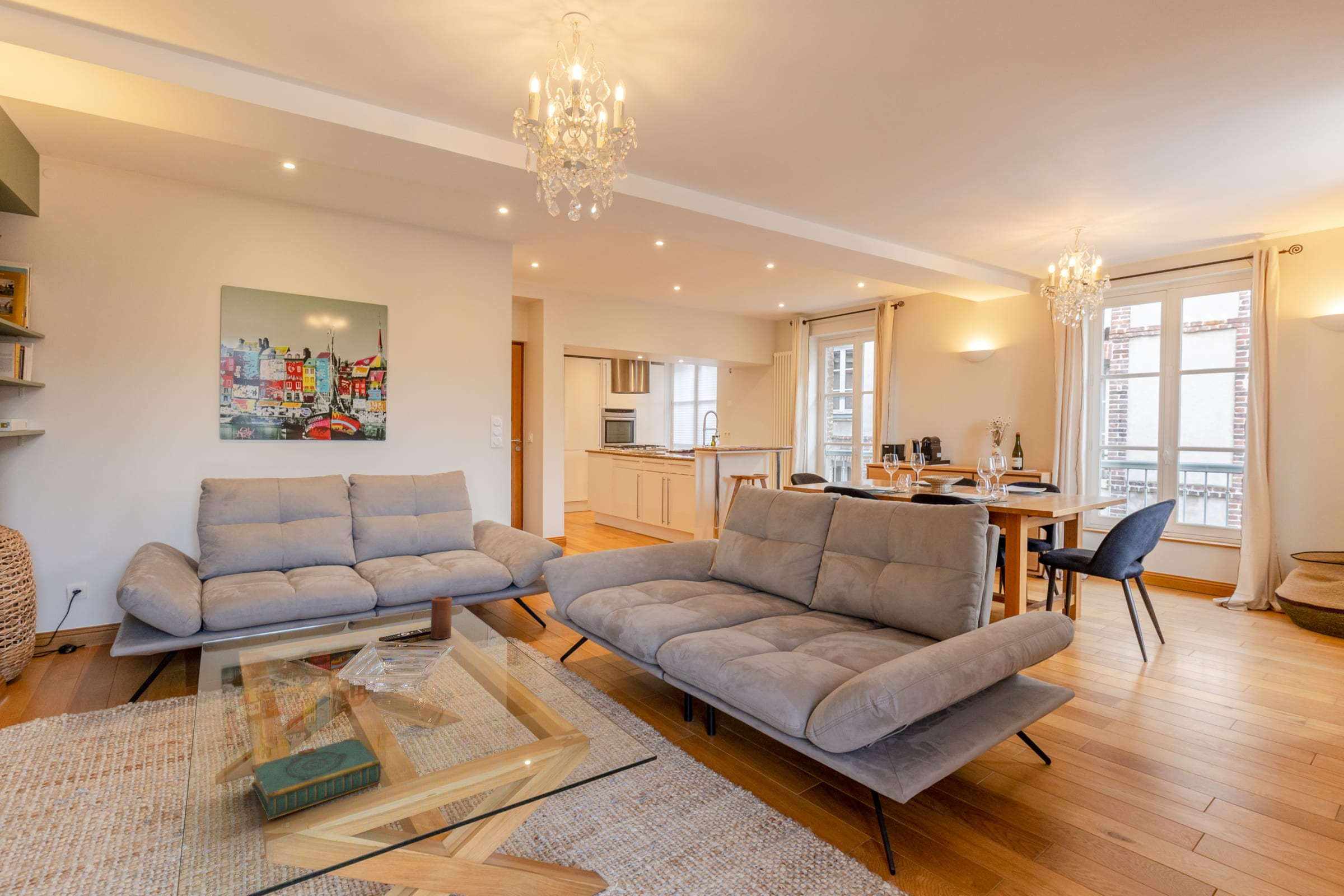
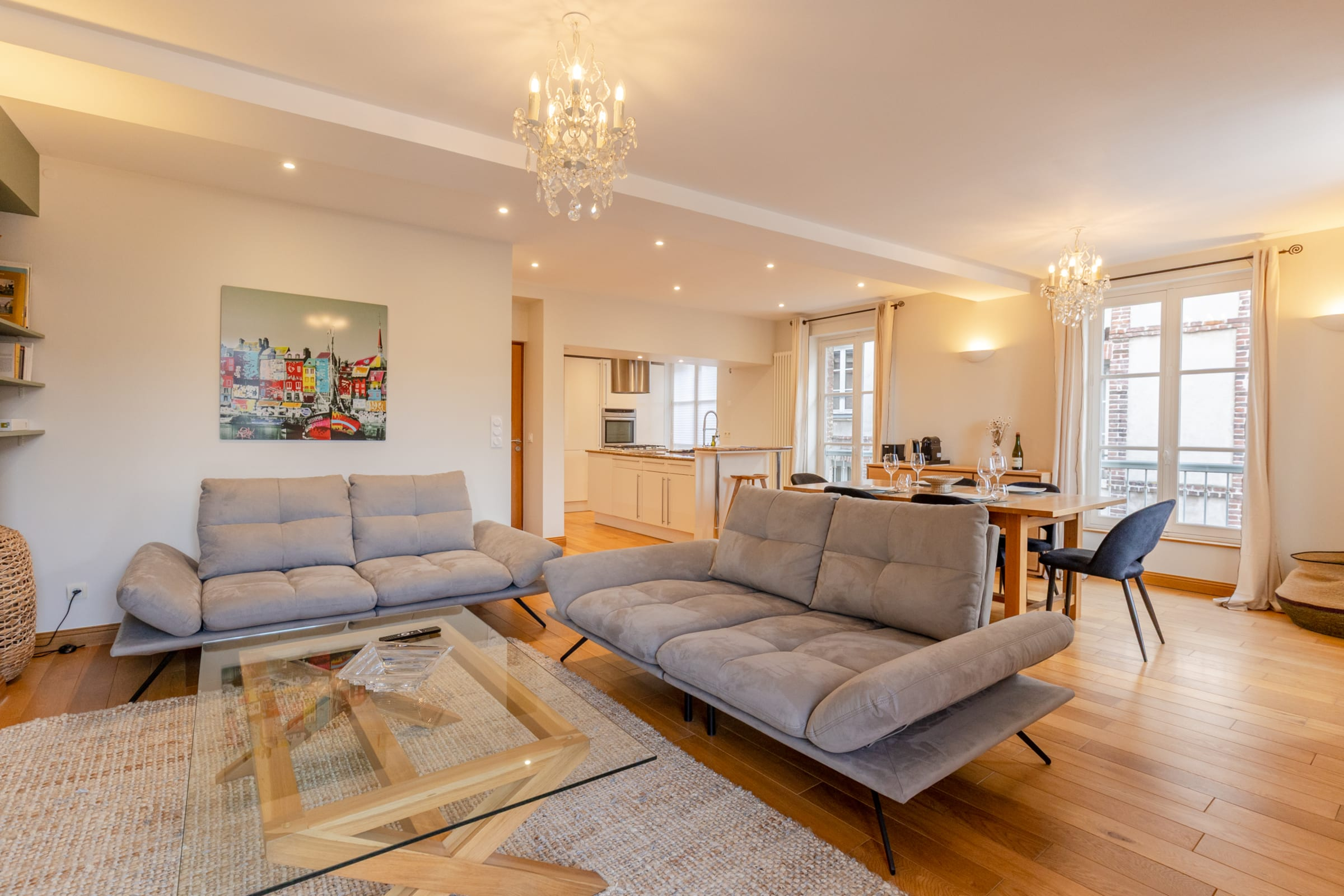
- candle [430,595,452,640]
- book [251,735,381,821]
